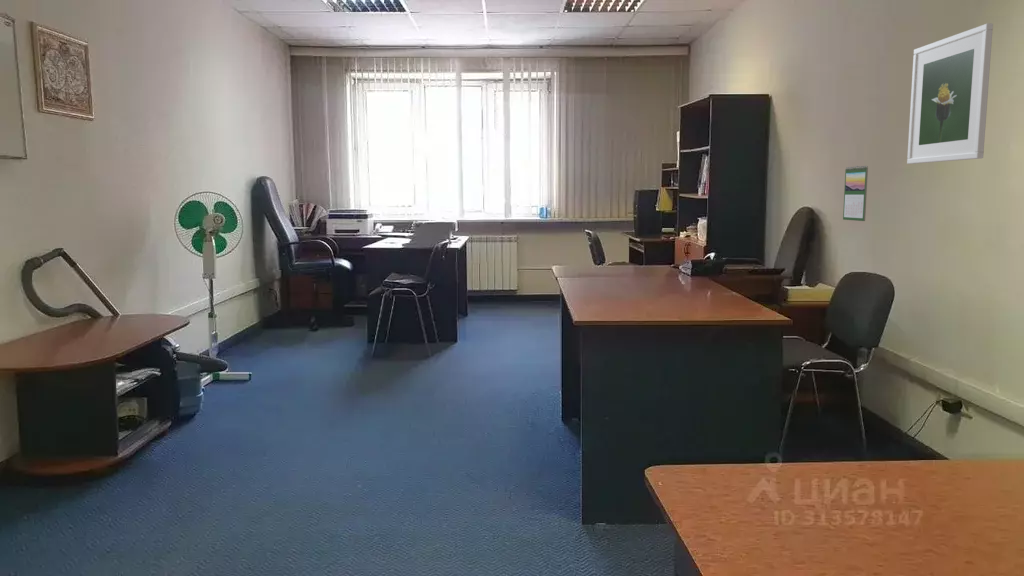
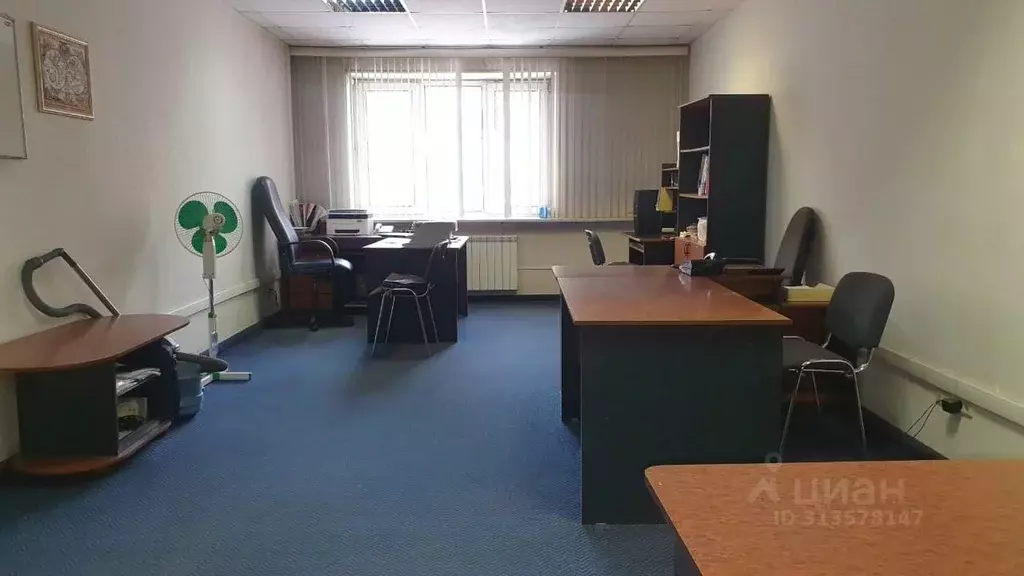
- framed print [906,22,994,165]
- calendar [842,165,869,222]
